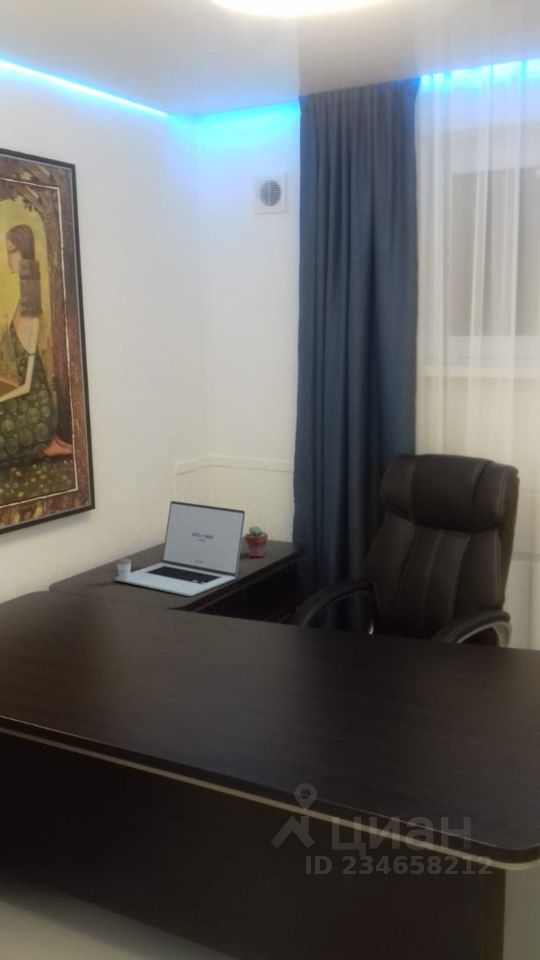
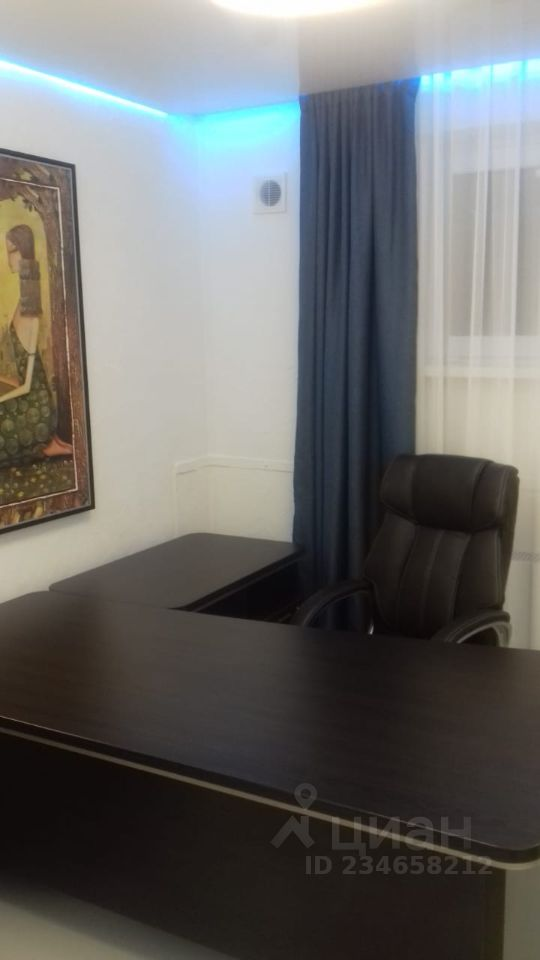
- laptop [114,500,246,597]
- potted succulent [243,525,269,558]
